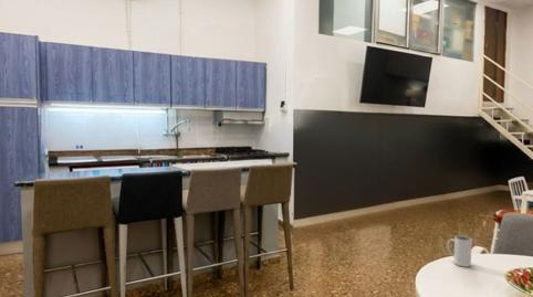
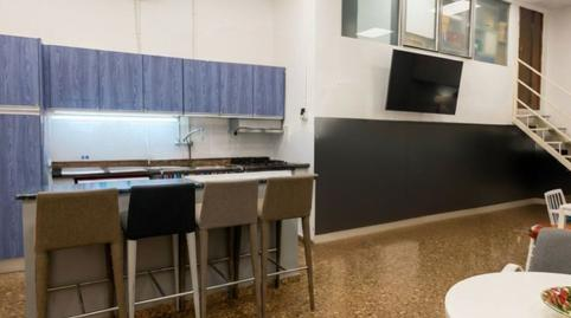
- mug [446,235,473,268]
